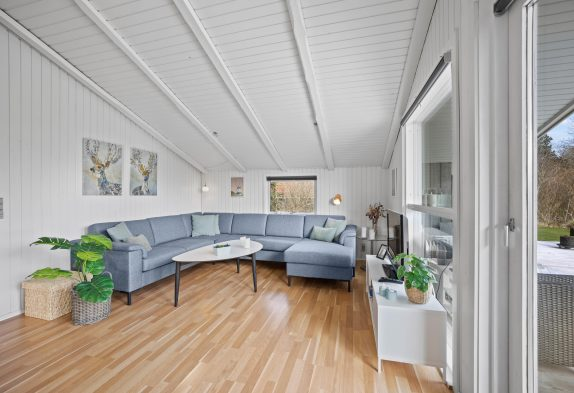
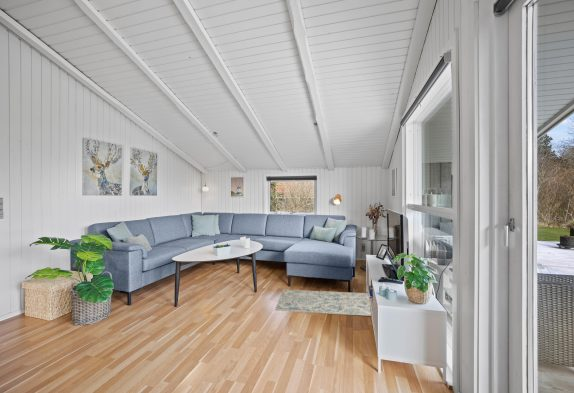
+ rug [274,289,372,317]
